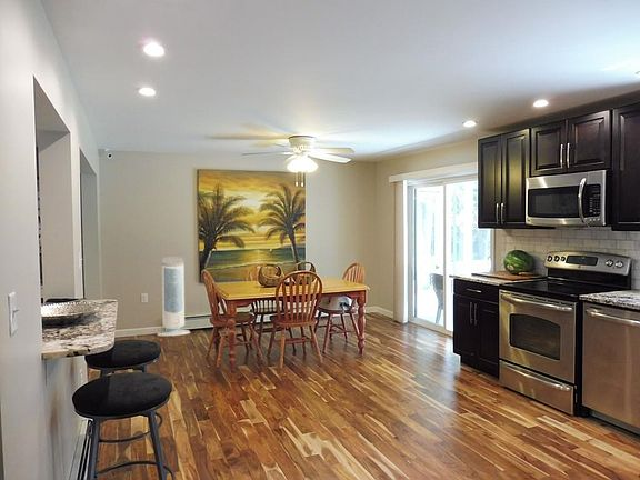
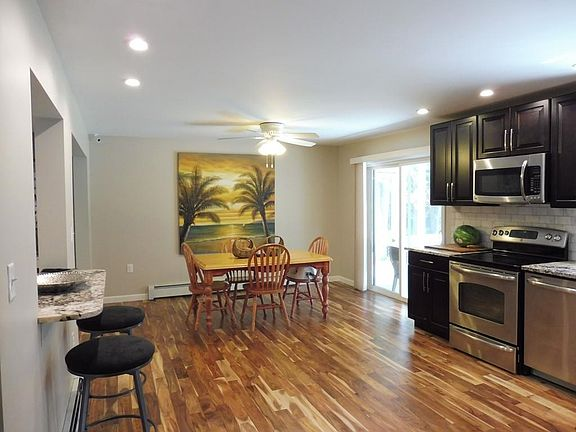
- air purifier [156,256,191,337]
